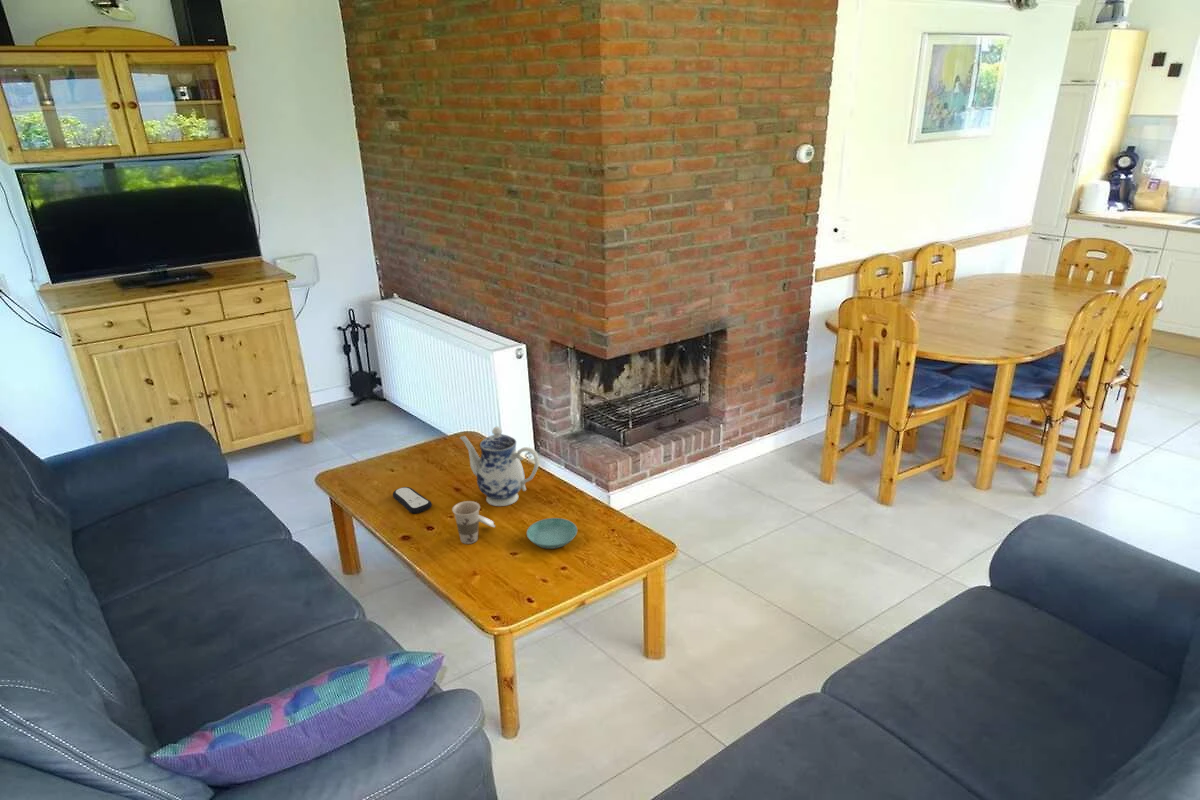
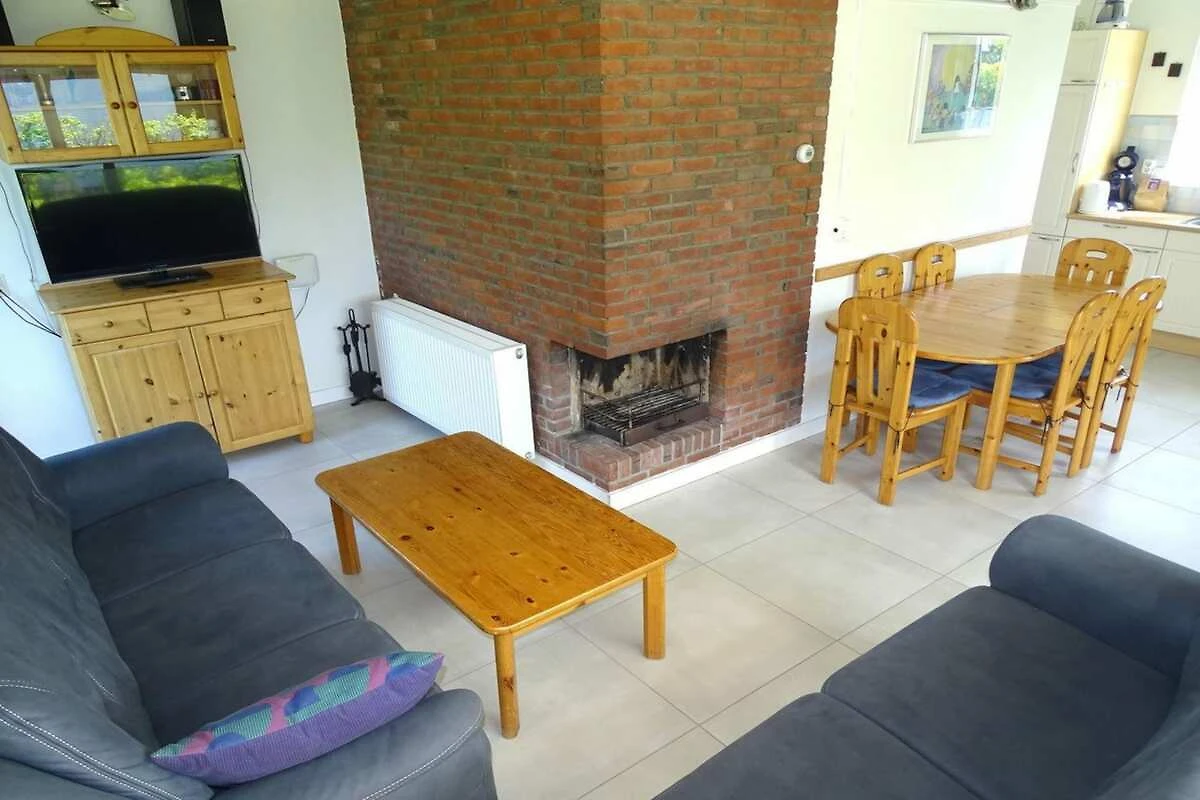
- saucer [526,517,578,550]
- cup [451,500,496,545]
- teapot [459,426,540,507]
- remote control [392,486,433,515]
